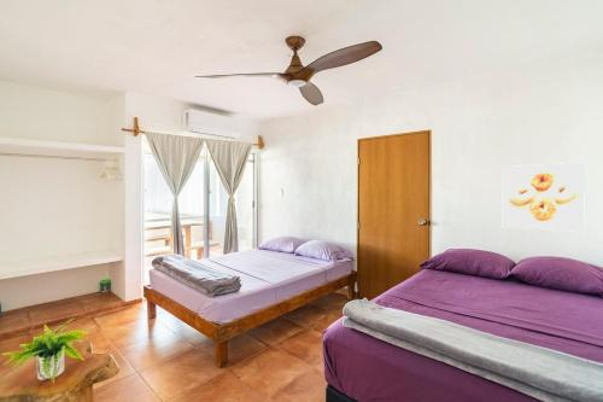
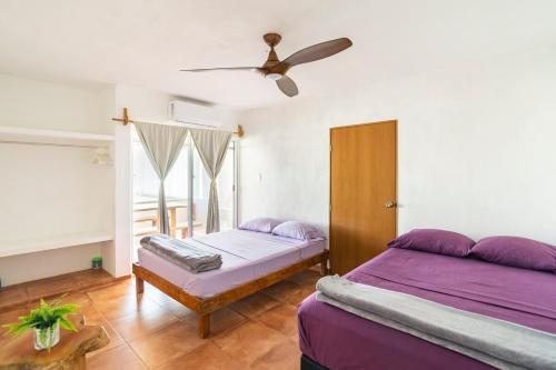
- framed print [502,162,586,233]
